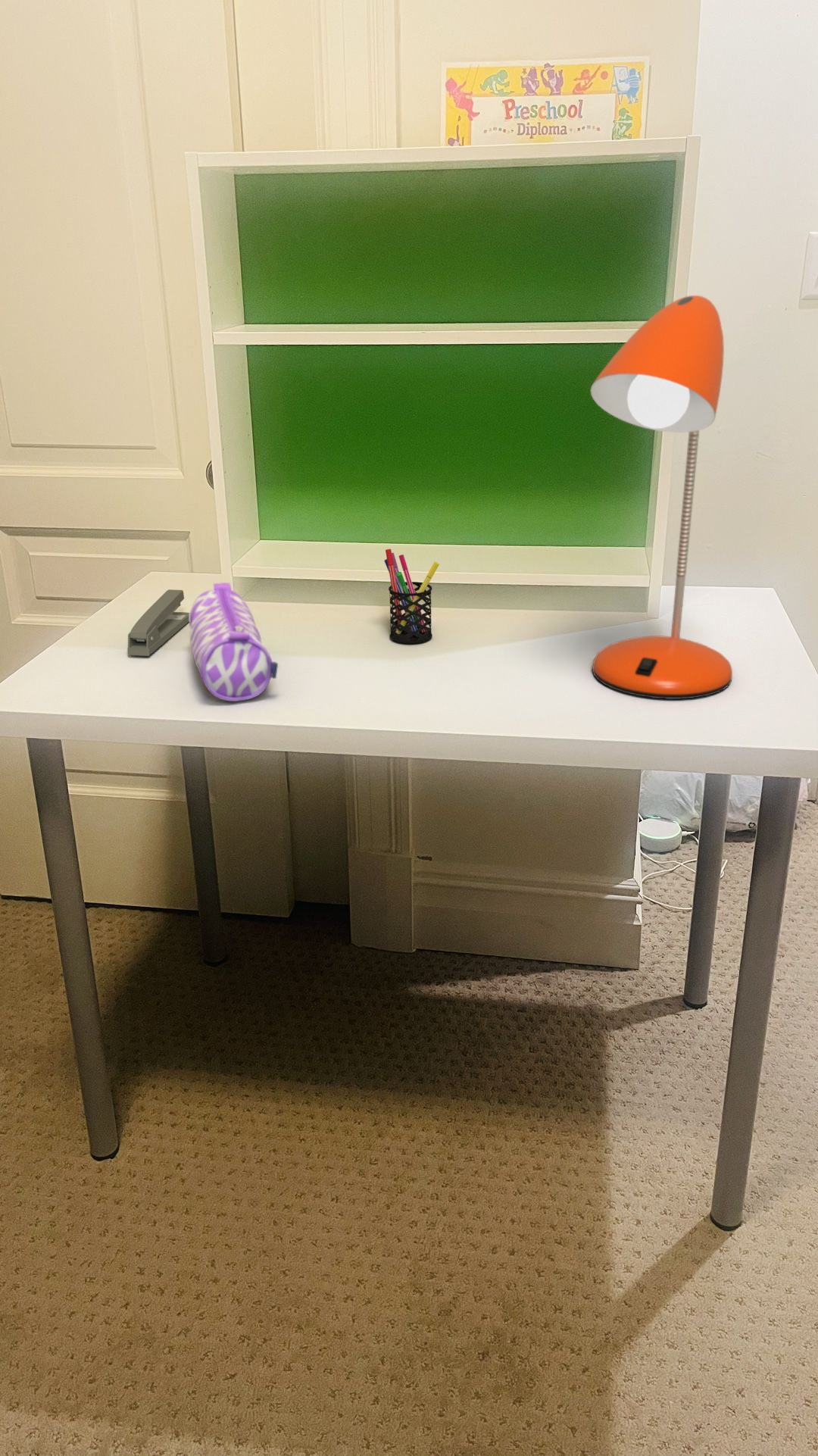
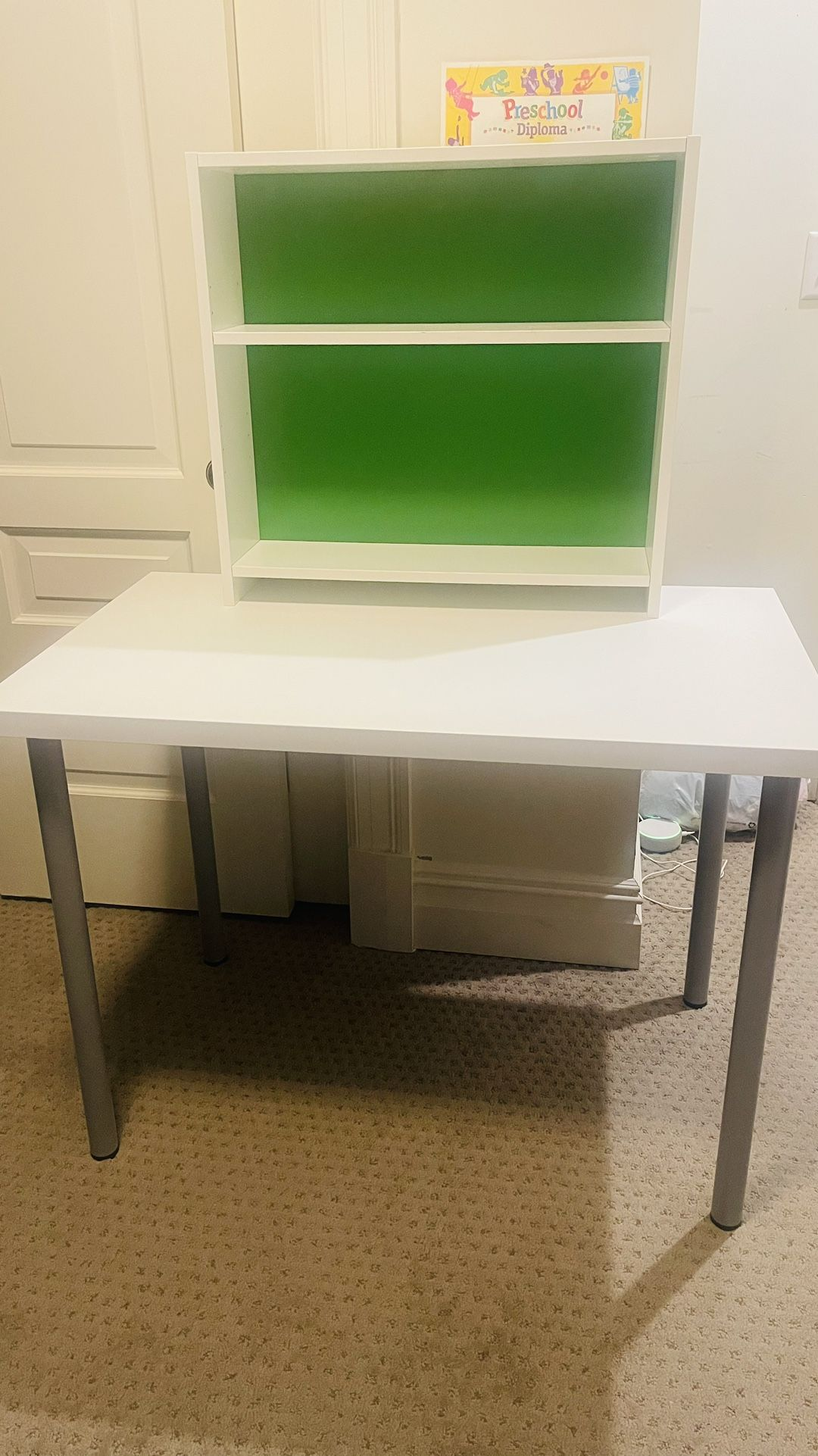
- pen holder [383,548,440,644]
- stapler [126,589,190,657]
- pencil case [189,582,279,702]
- desk lamp [589,295,733,700]
